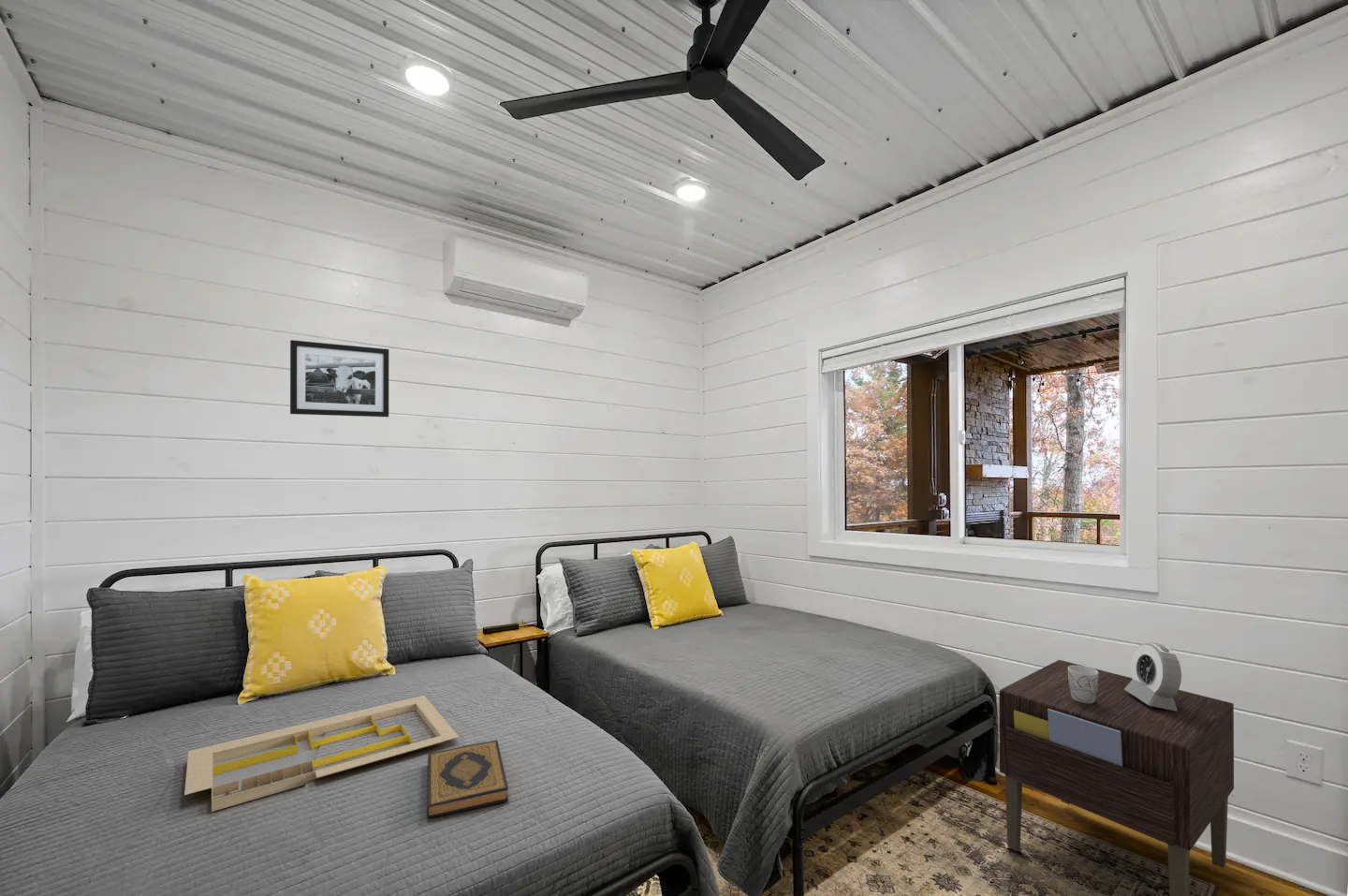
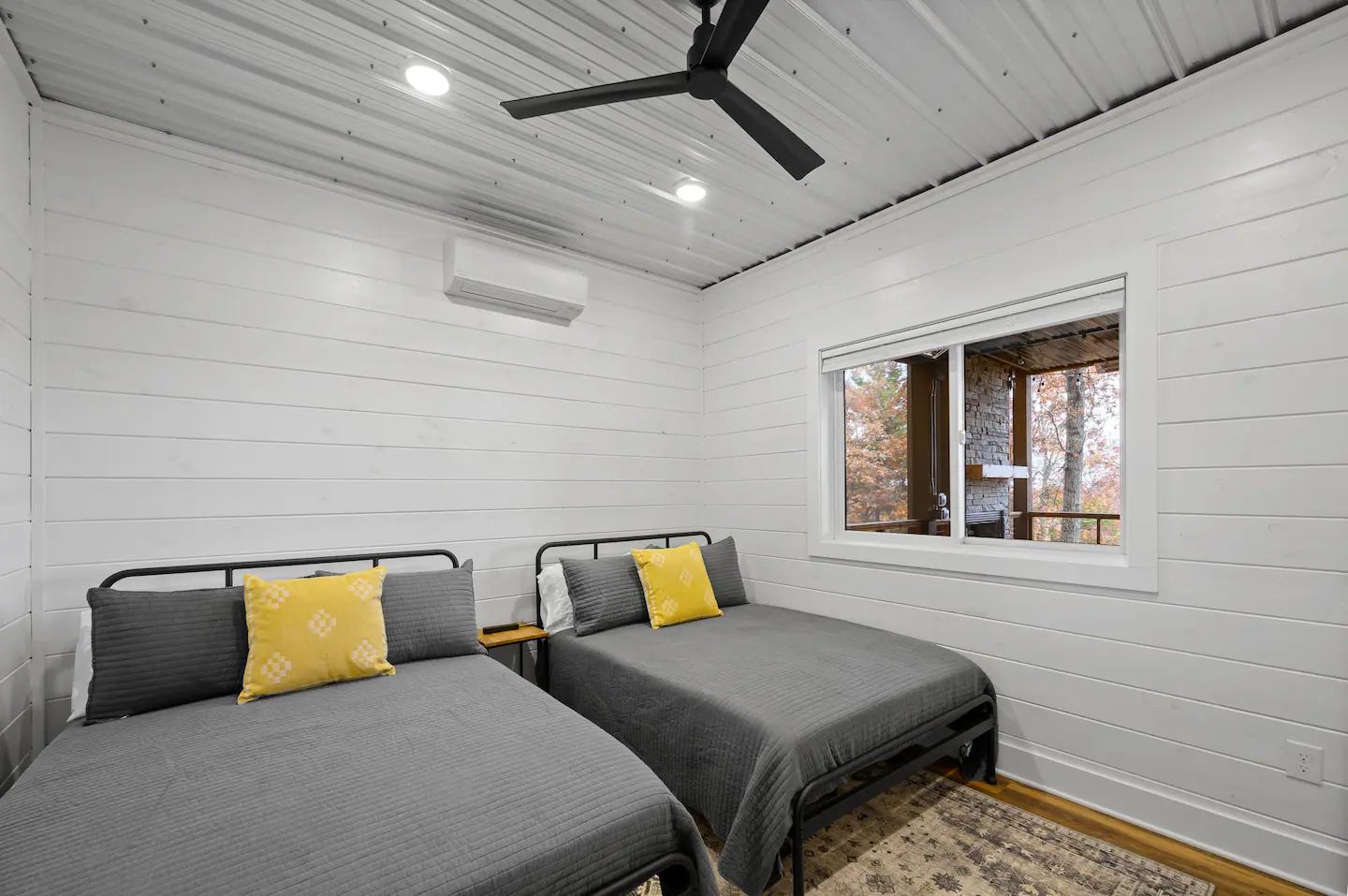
- nightstand [998,659,1235,896]
- serving tray [183,695,460,813]
- picture frame [289,339,389,418]
- mug [1068,665,1099,704]
- hardback book [426,740,509,819]
- alarm clock [1124,641,1182,712]
